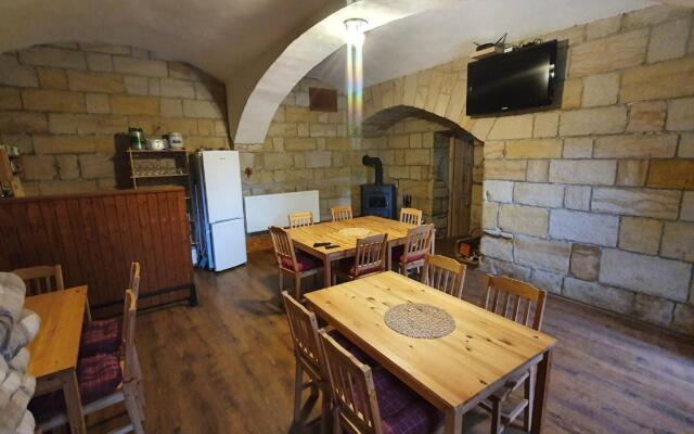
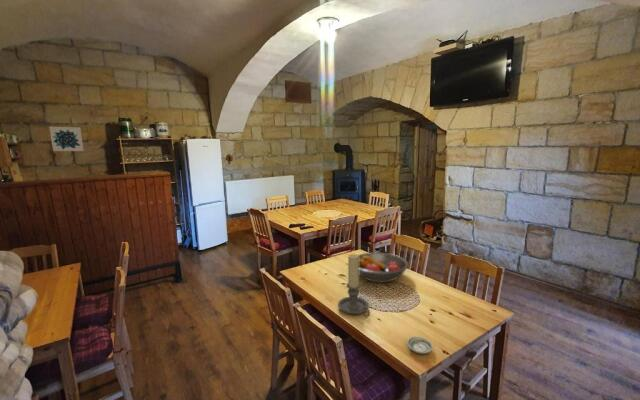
+ saucer [406,336,434,355]
+ candle holder [337,253,371,317]
+ wall art [48,126,85,152]
+ fruit bowl [357,252,409,283]
